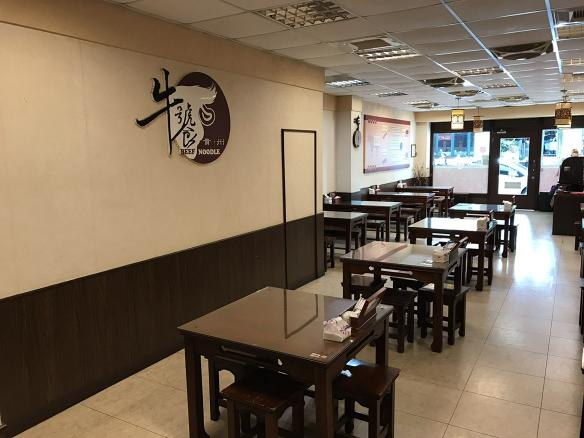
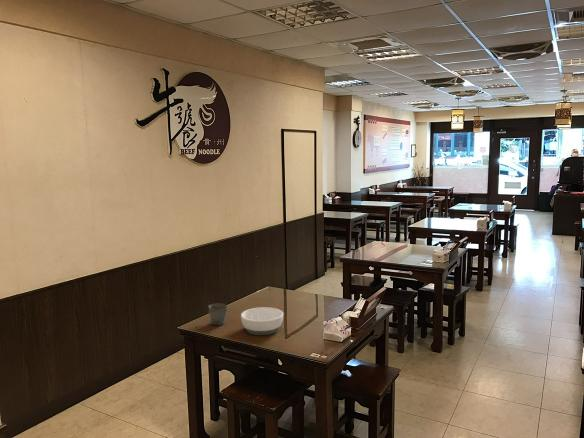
+ bowl [240,306,284,336]
+ mug [206,303,229,326]
